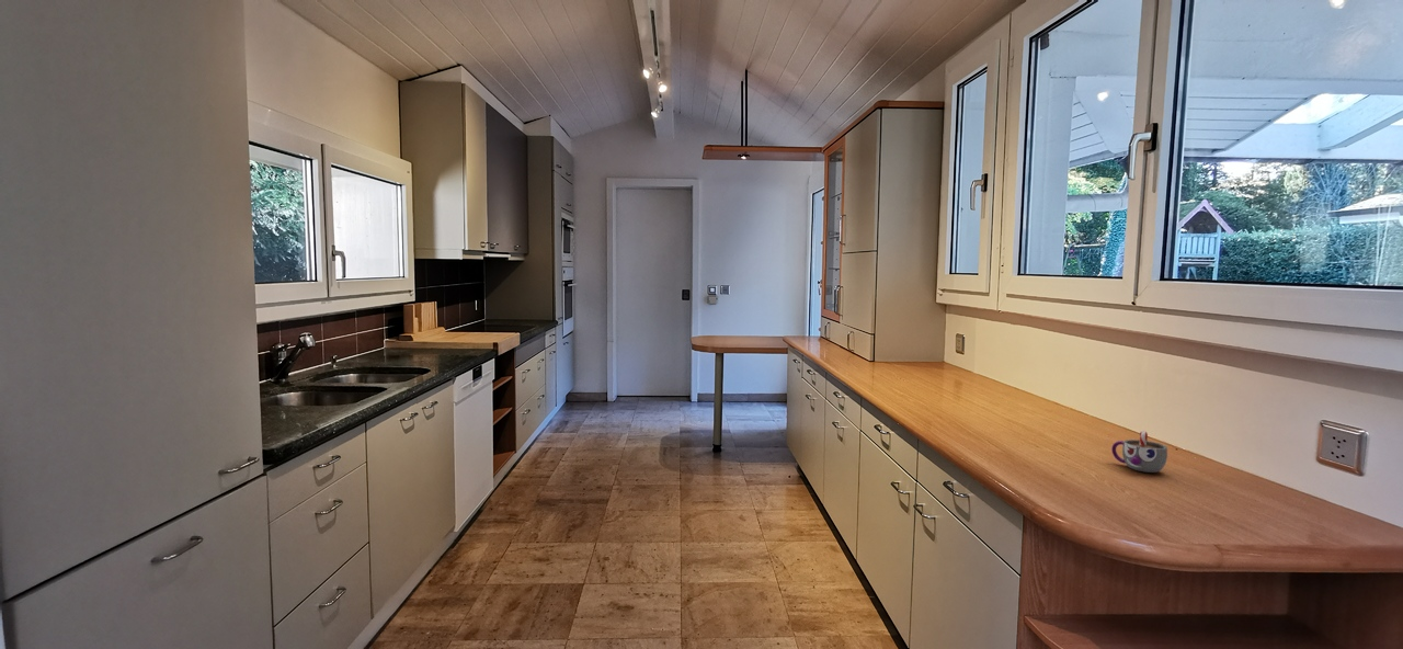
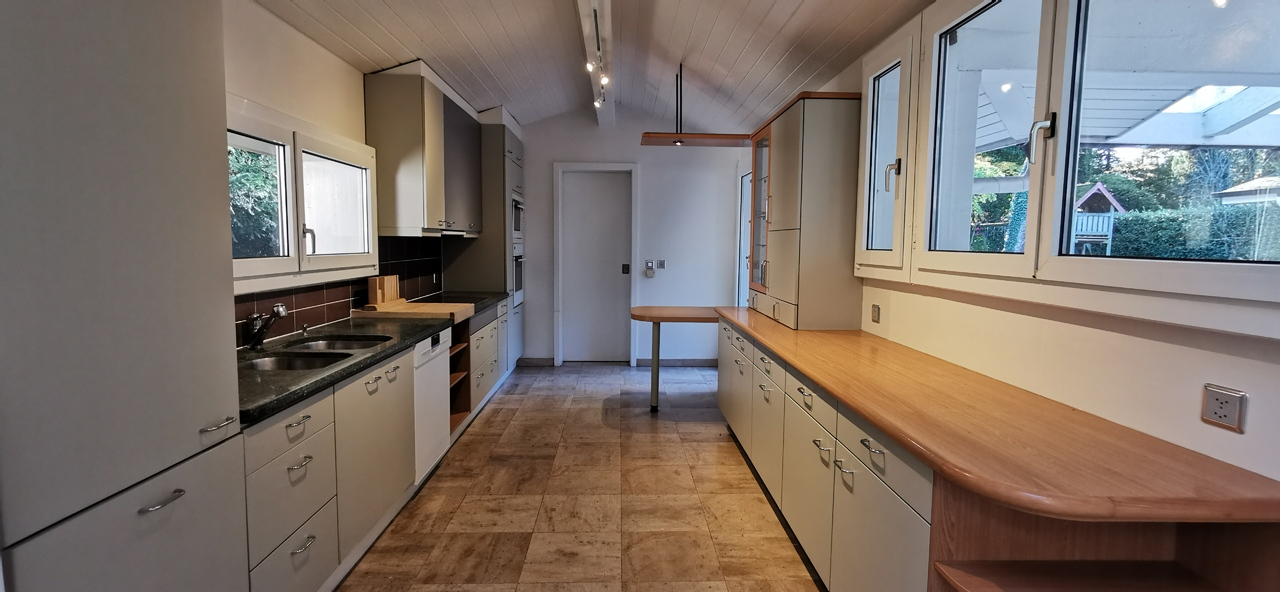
- mug [1110,430,1168,474]
